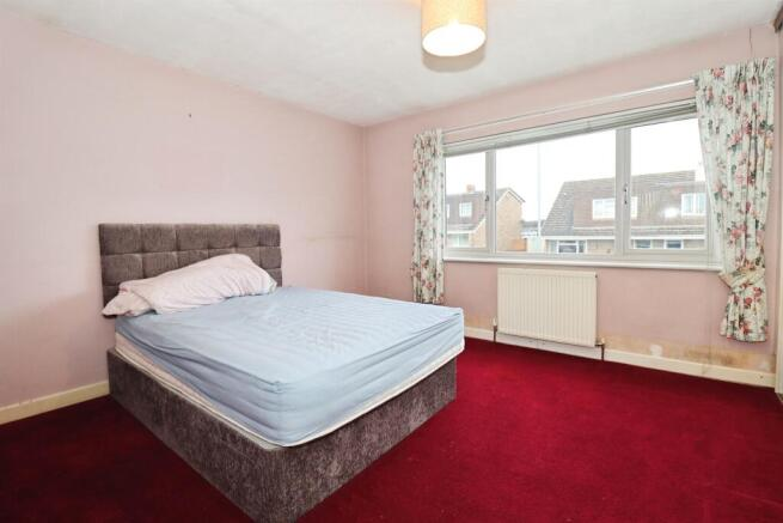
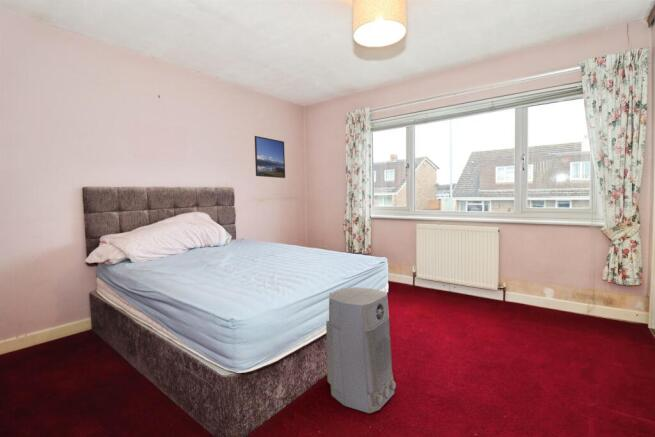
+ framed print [254,135,286,179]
+ air purifier [325,286,397,414]
